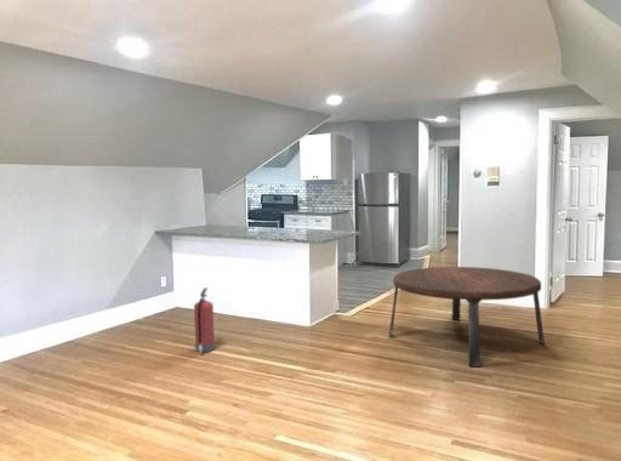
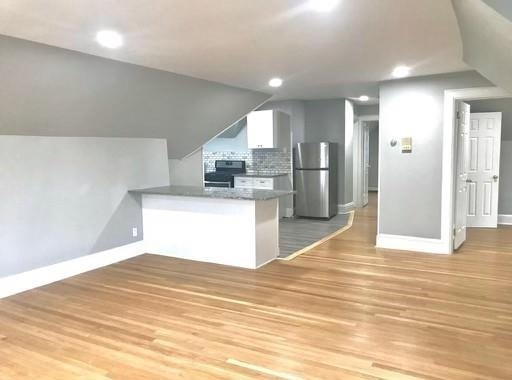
- fire extinguisher [193,286,216,354]
- dining table [388,266,546,368]
